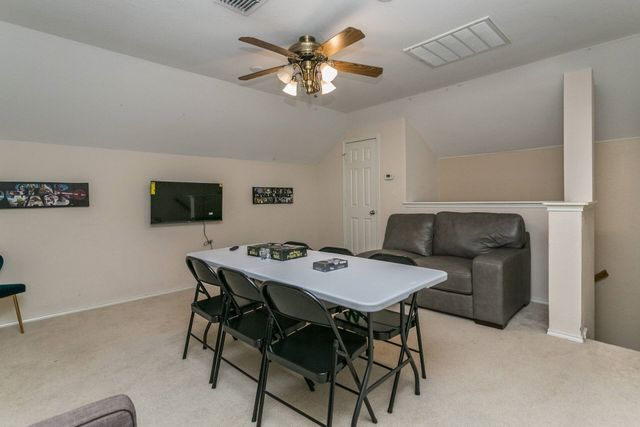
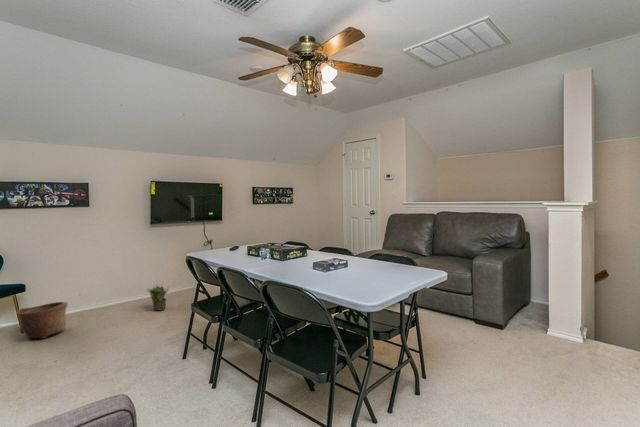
+ basket [16,301,69,340]
+ potted plant [145,285,169,312]
